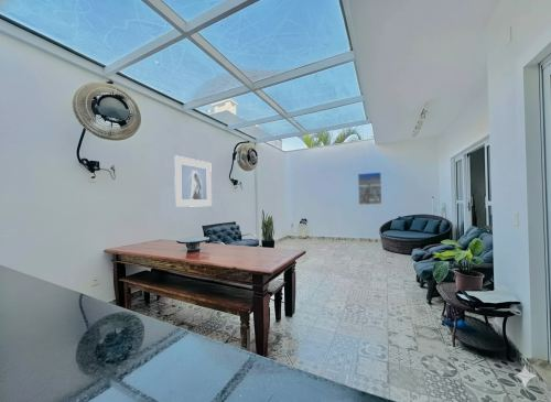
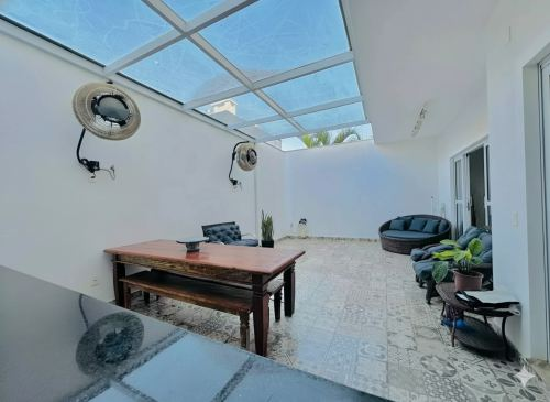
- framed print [173,154,213,208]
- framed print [357,172,382,206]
